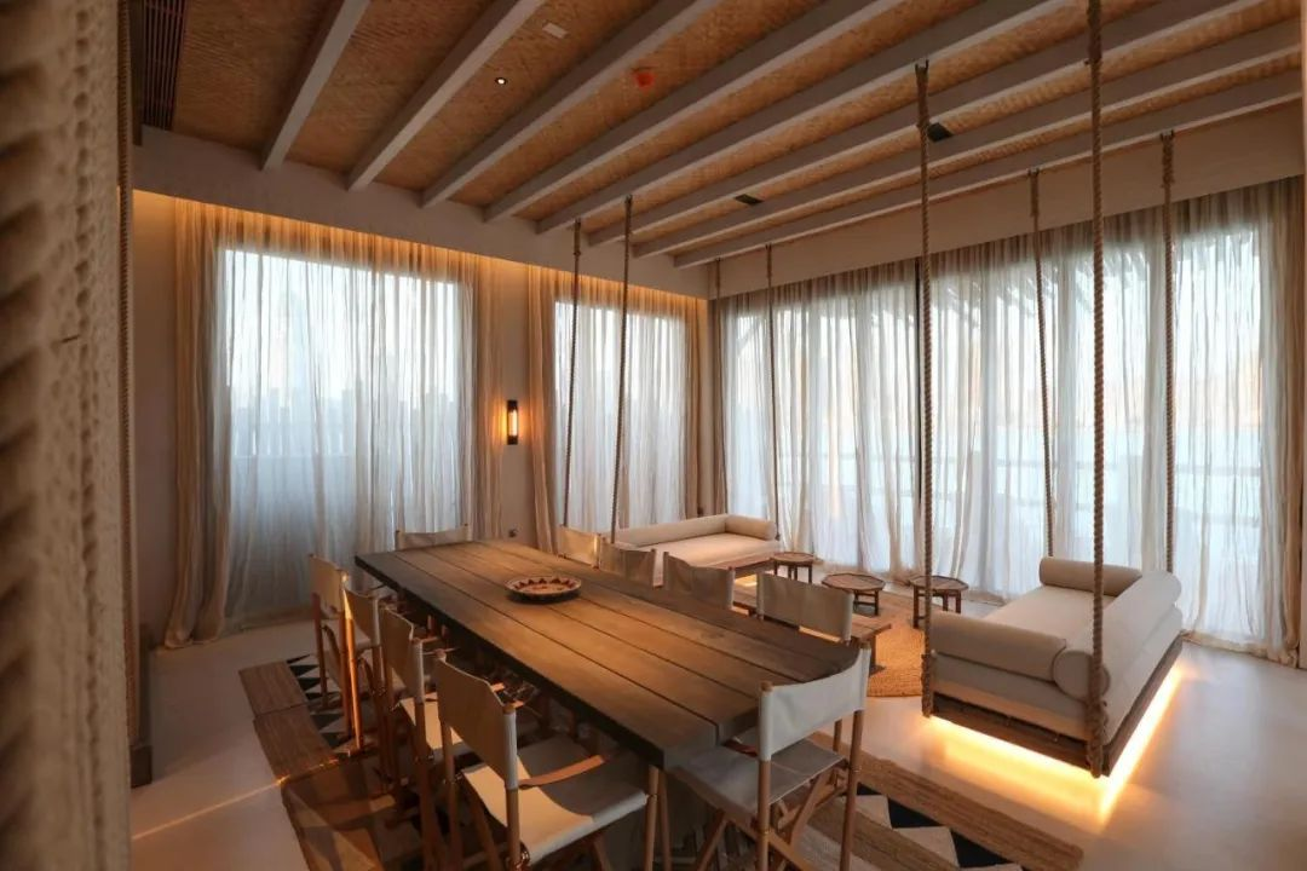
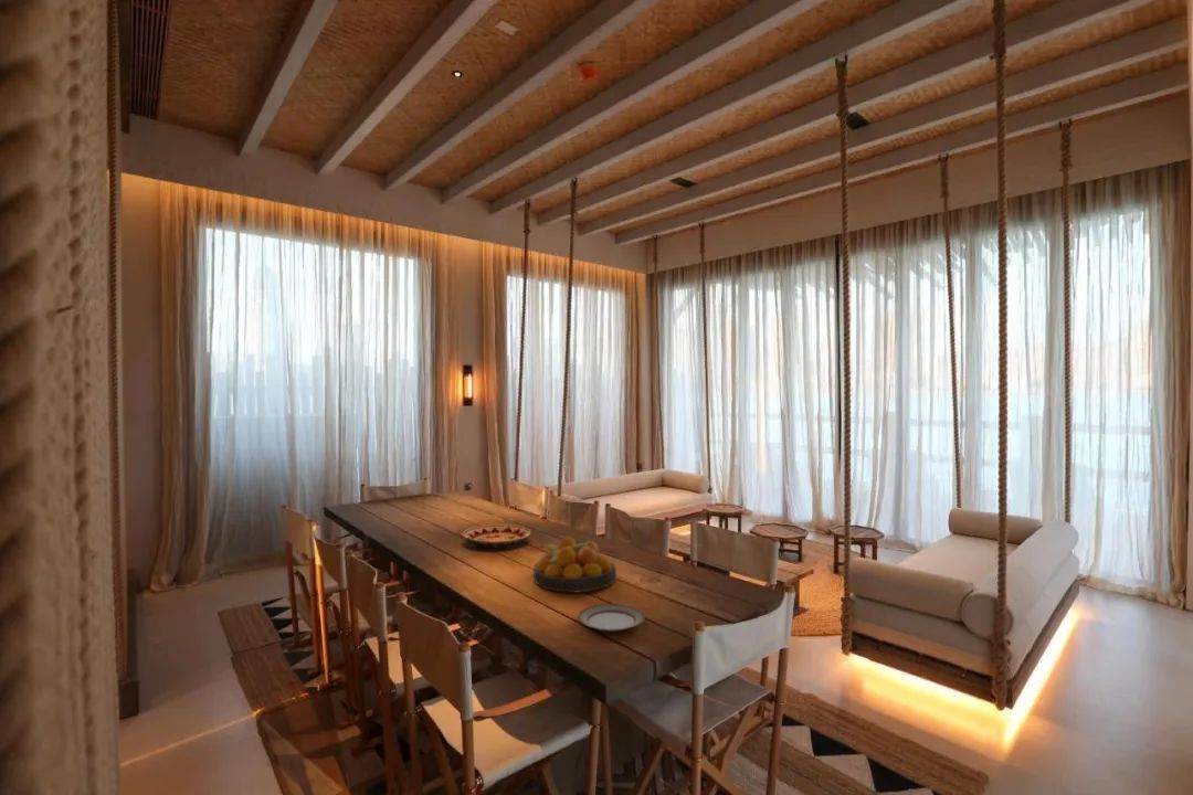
+ fruit bowl [532,536,617,594]
+ plate [577,603,646,633]
